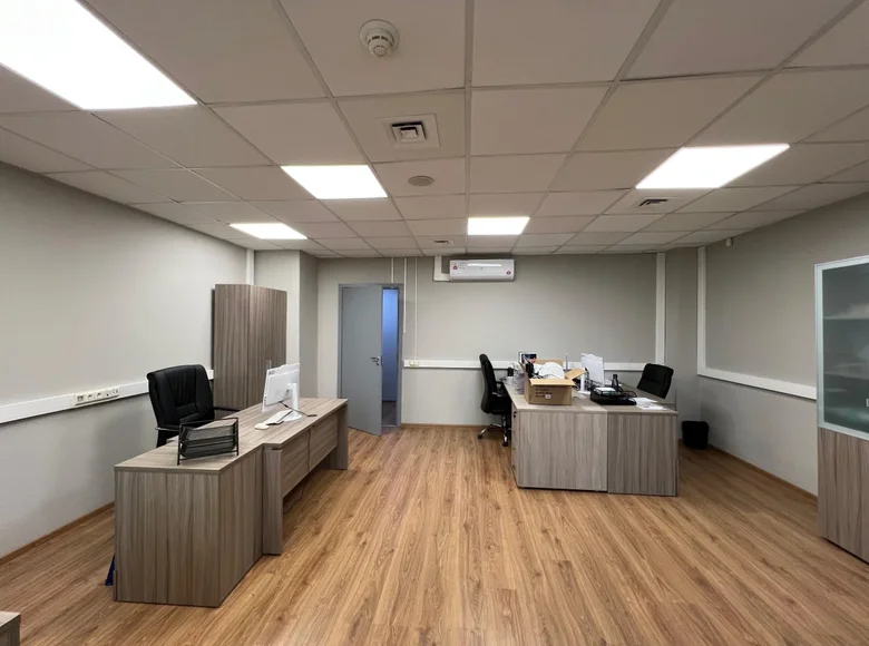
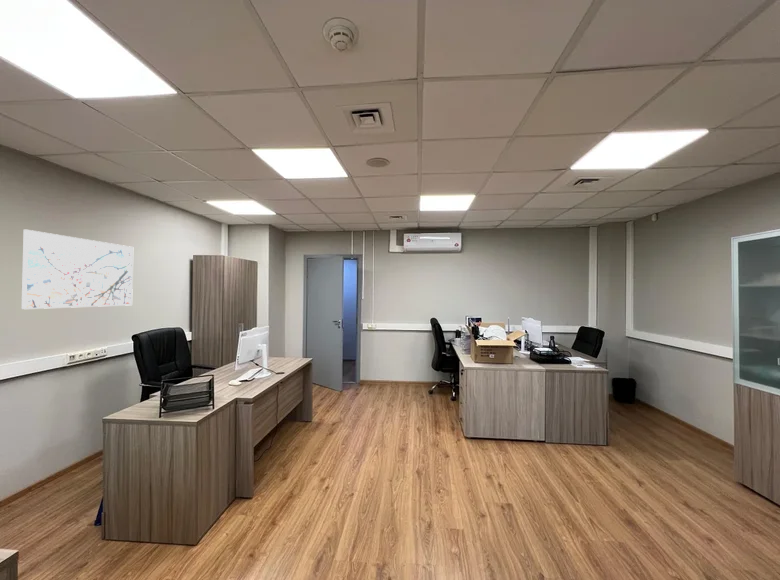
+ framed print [20,229,134,310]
